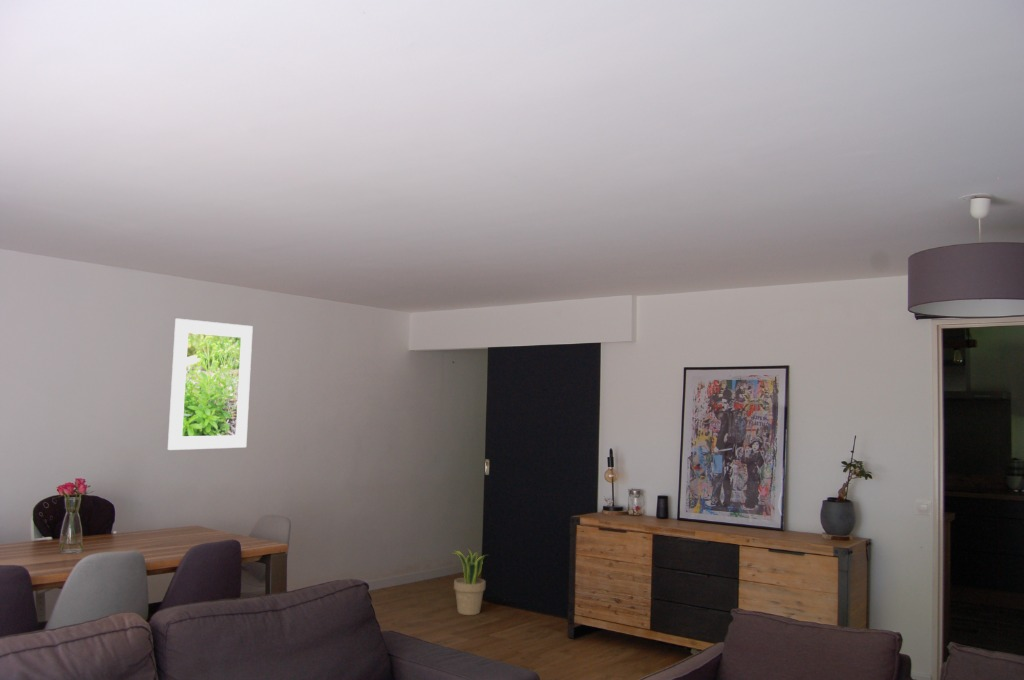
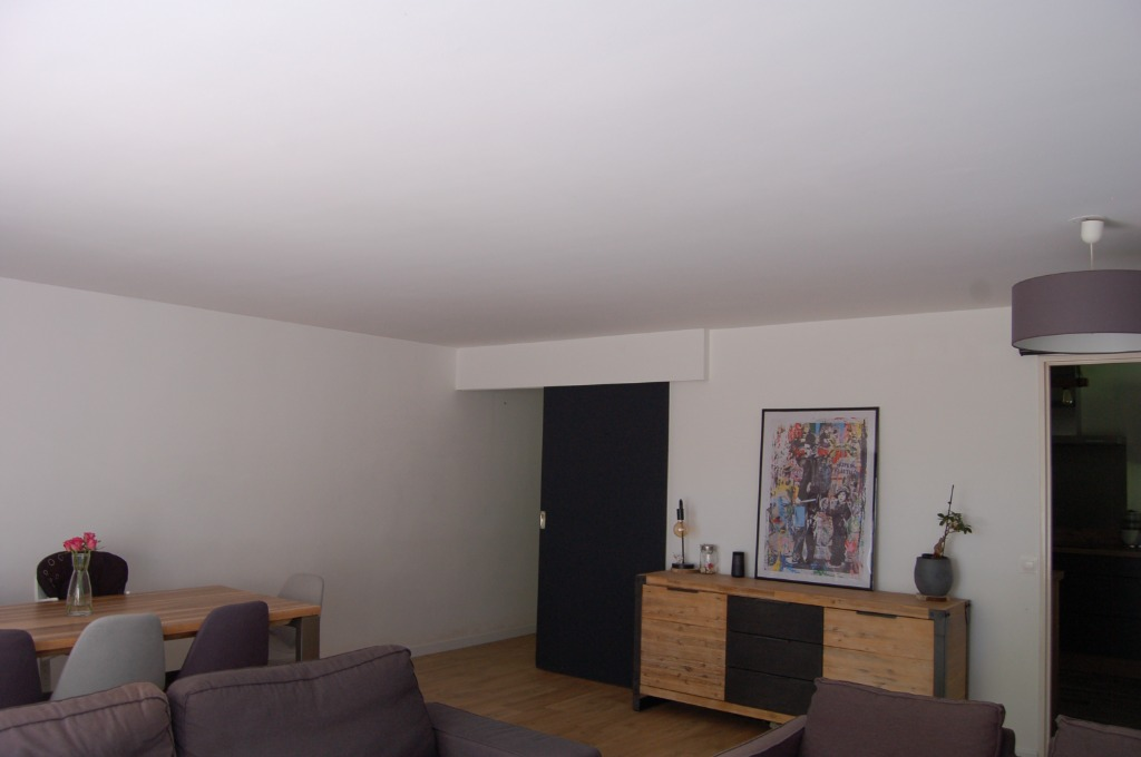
- potted plant [451,547,488,616]
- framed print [167,318,254,451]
